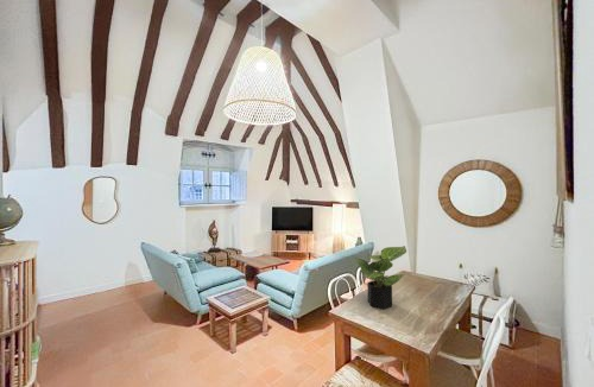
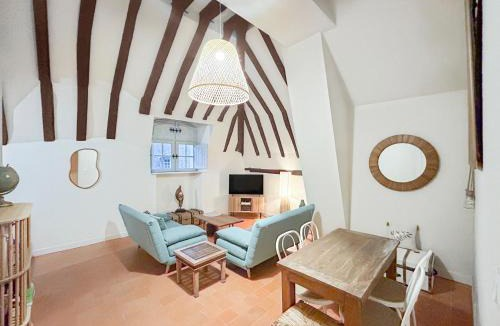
- potted plant [354,245,407,310]
